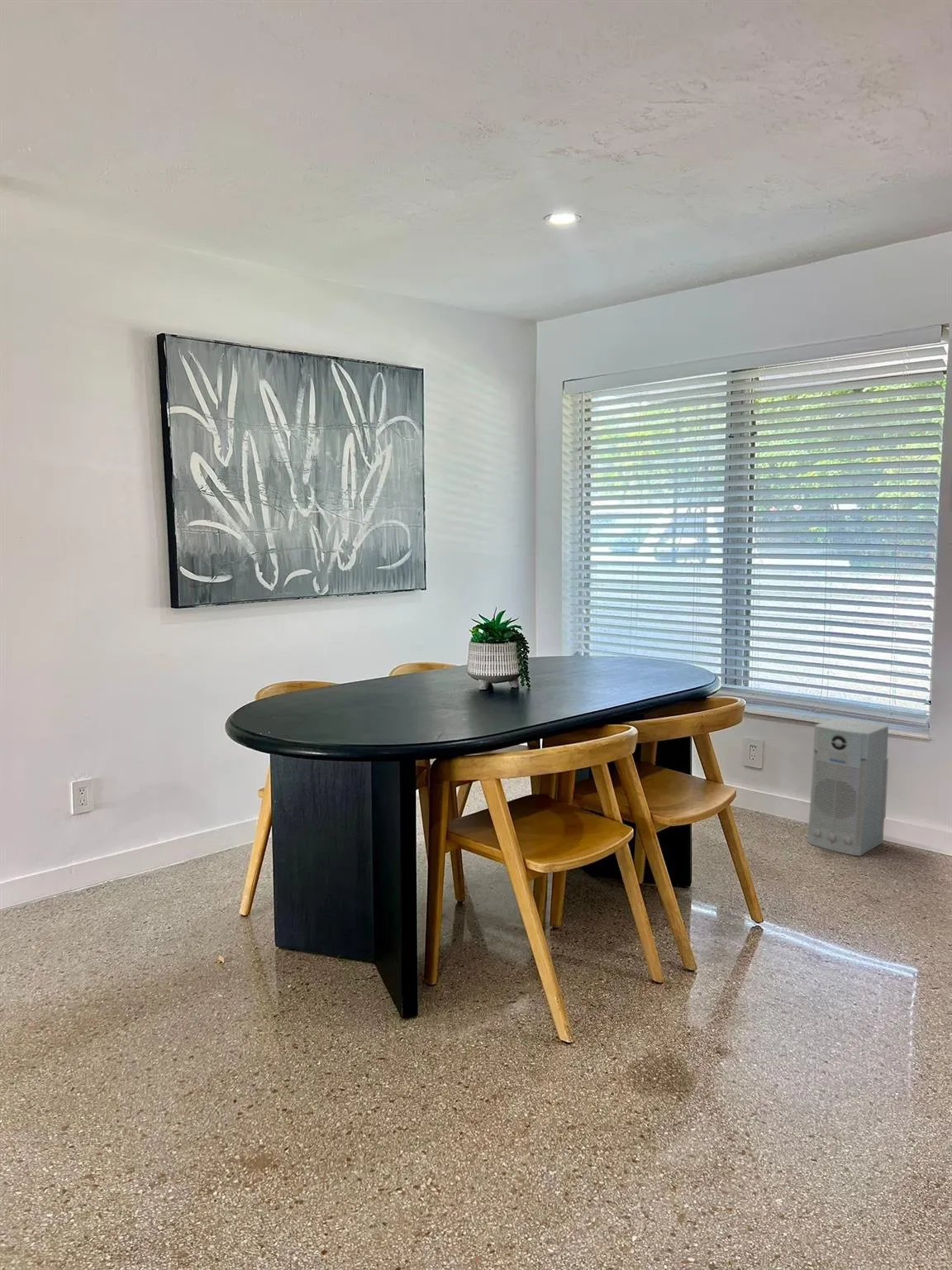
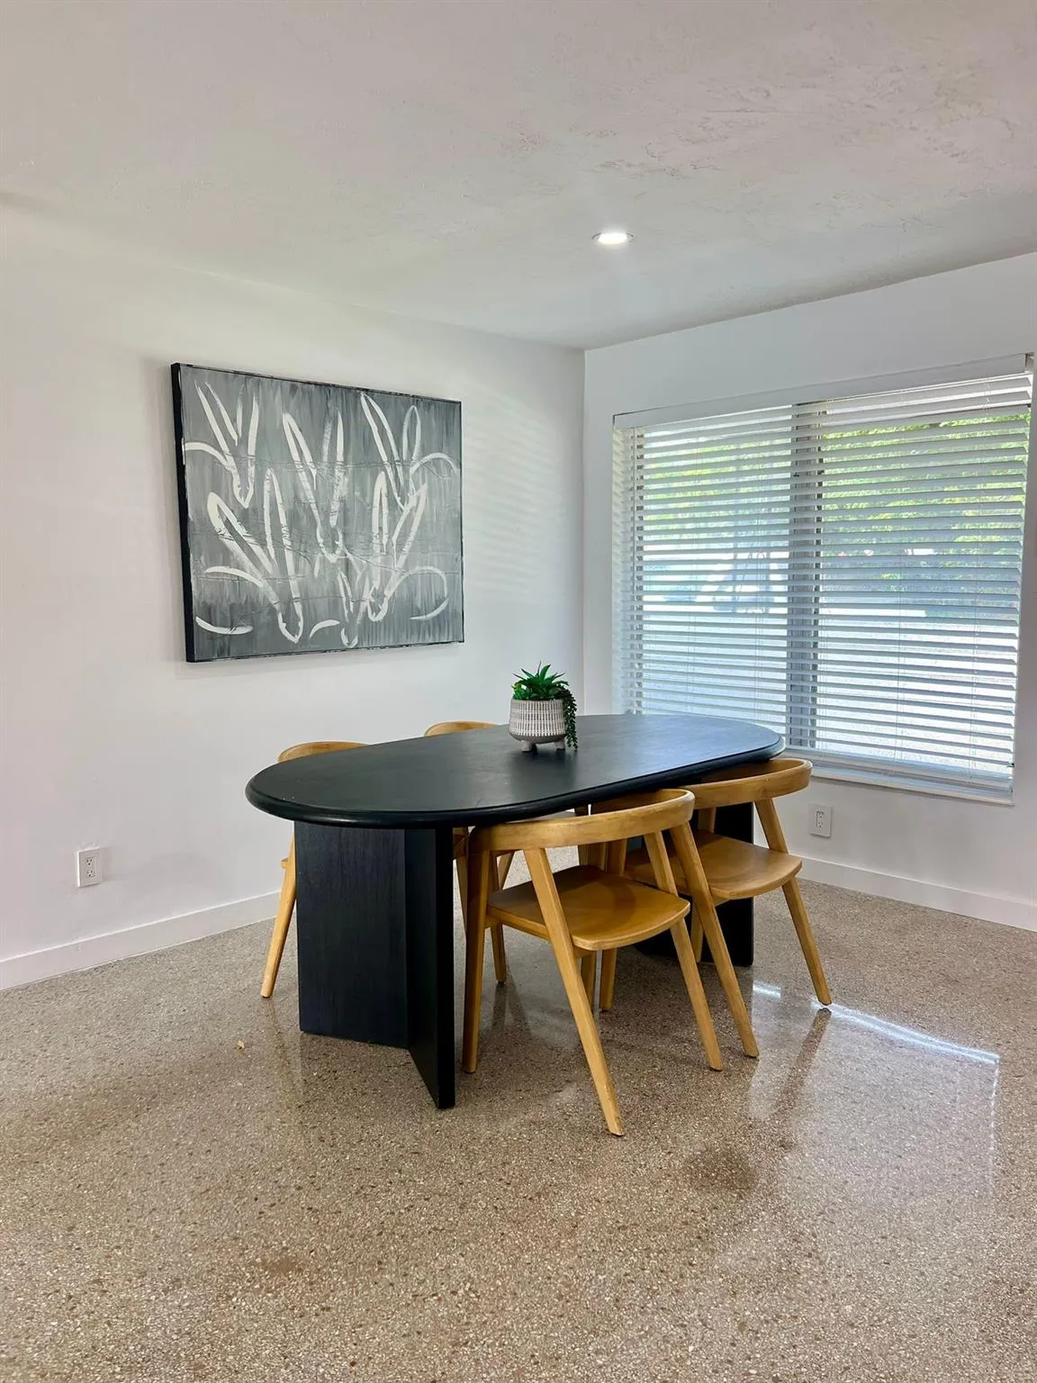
- air purifier [807,718,889,857]
